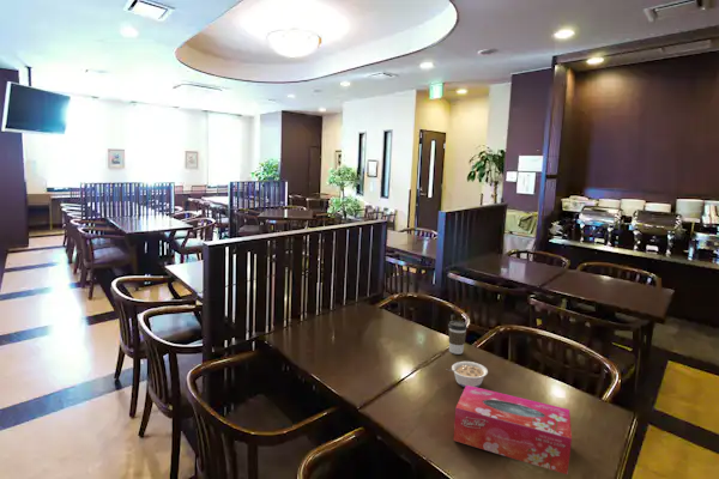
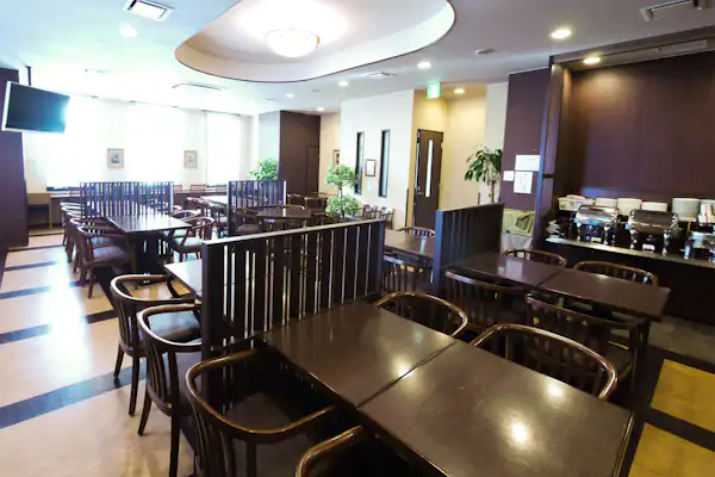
- coffee cup [447,320,469,356]
- legume [446,360,489,388]
- tissue box [452,384,573,477]
